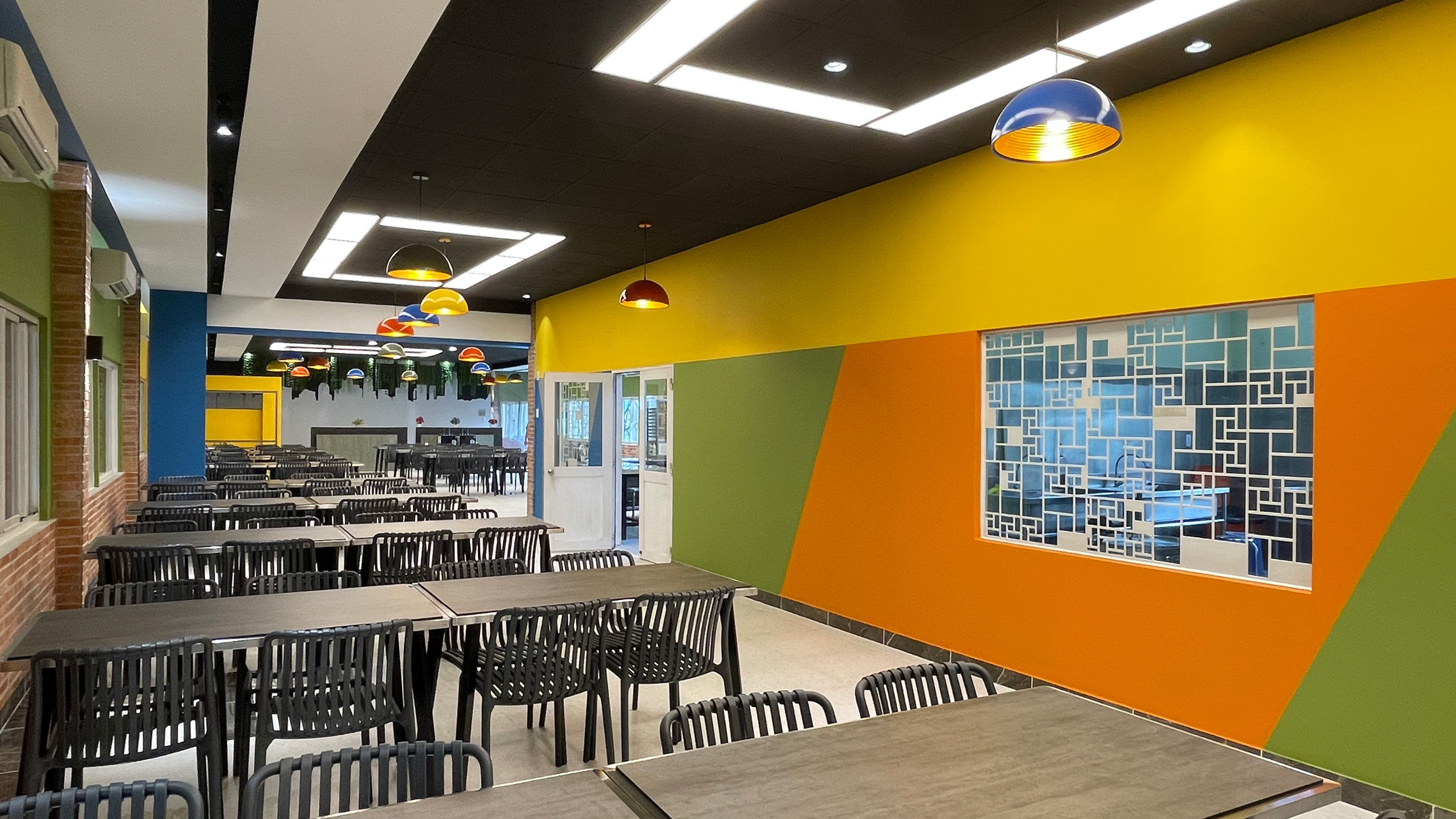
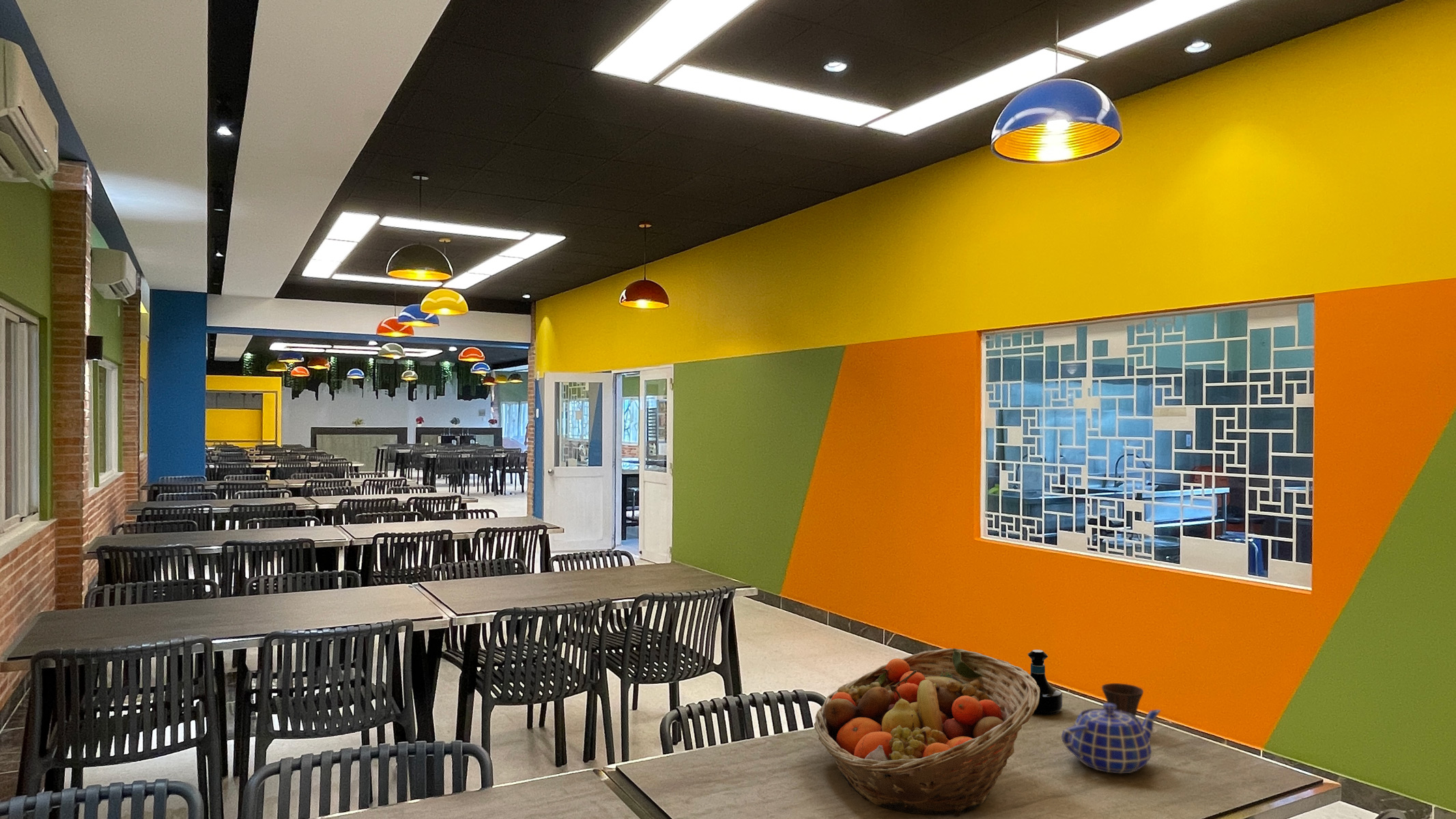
+ cup [1101,682,1144,717]
+ tequila bottle [1027,649,1063,715]
+ fruit basket [814,648,1040,817]
+ teapot [1061,702,1161,774]
